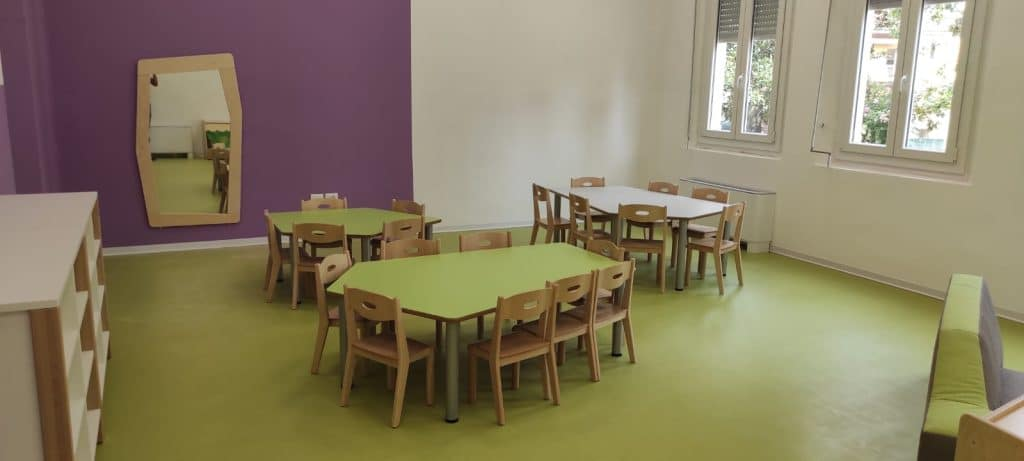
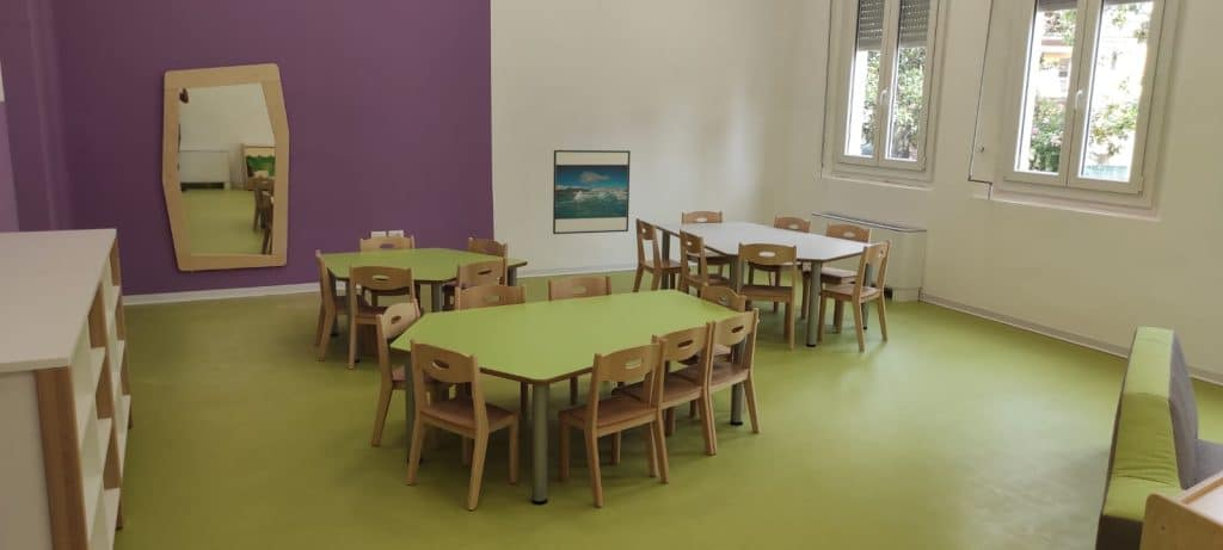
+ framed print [552,149,632,235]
